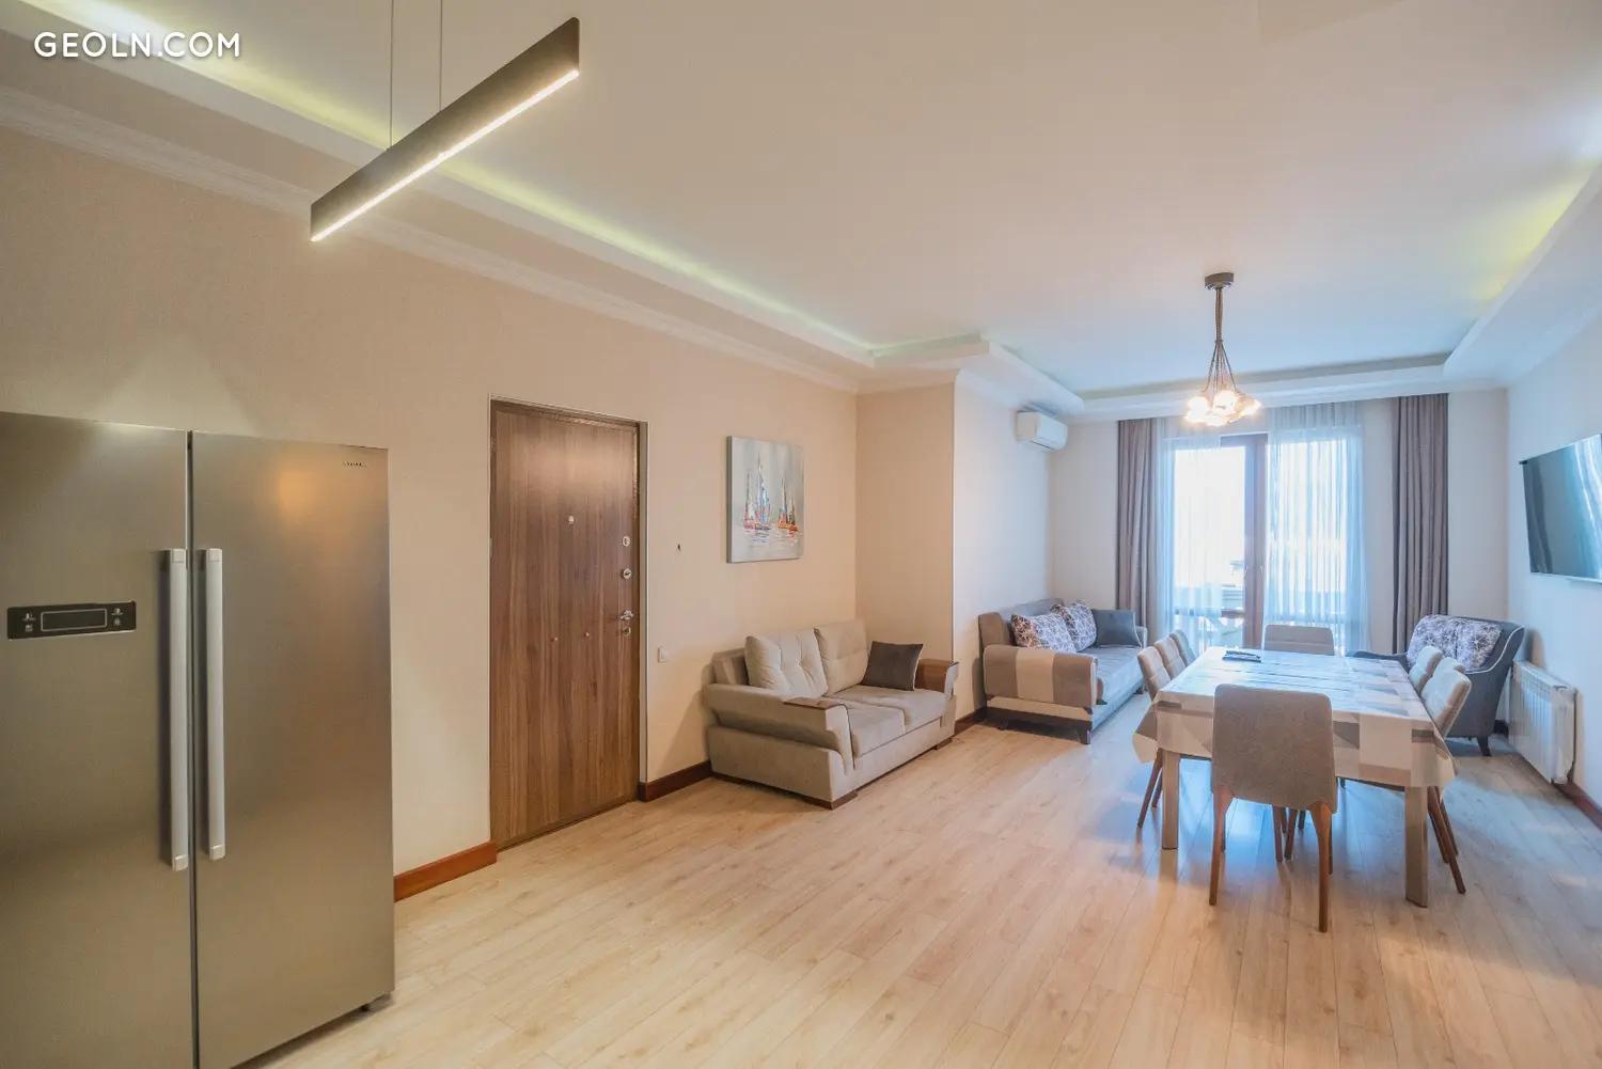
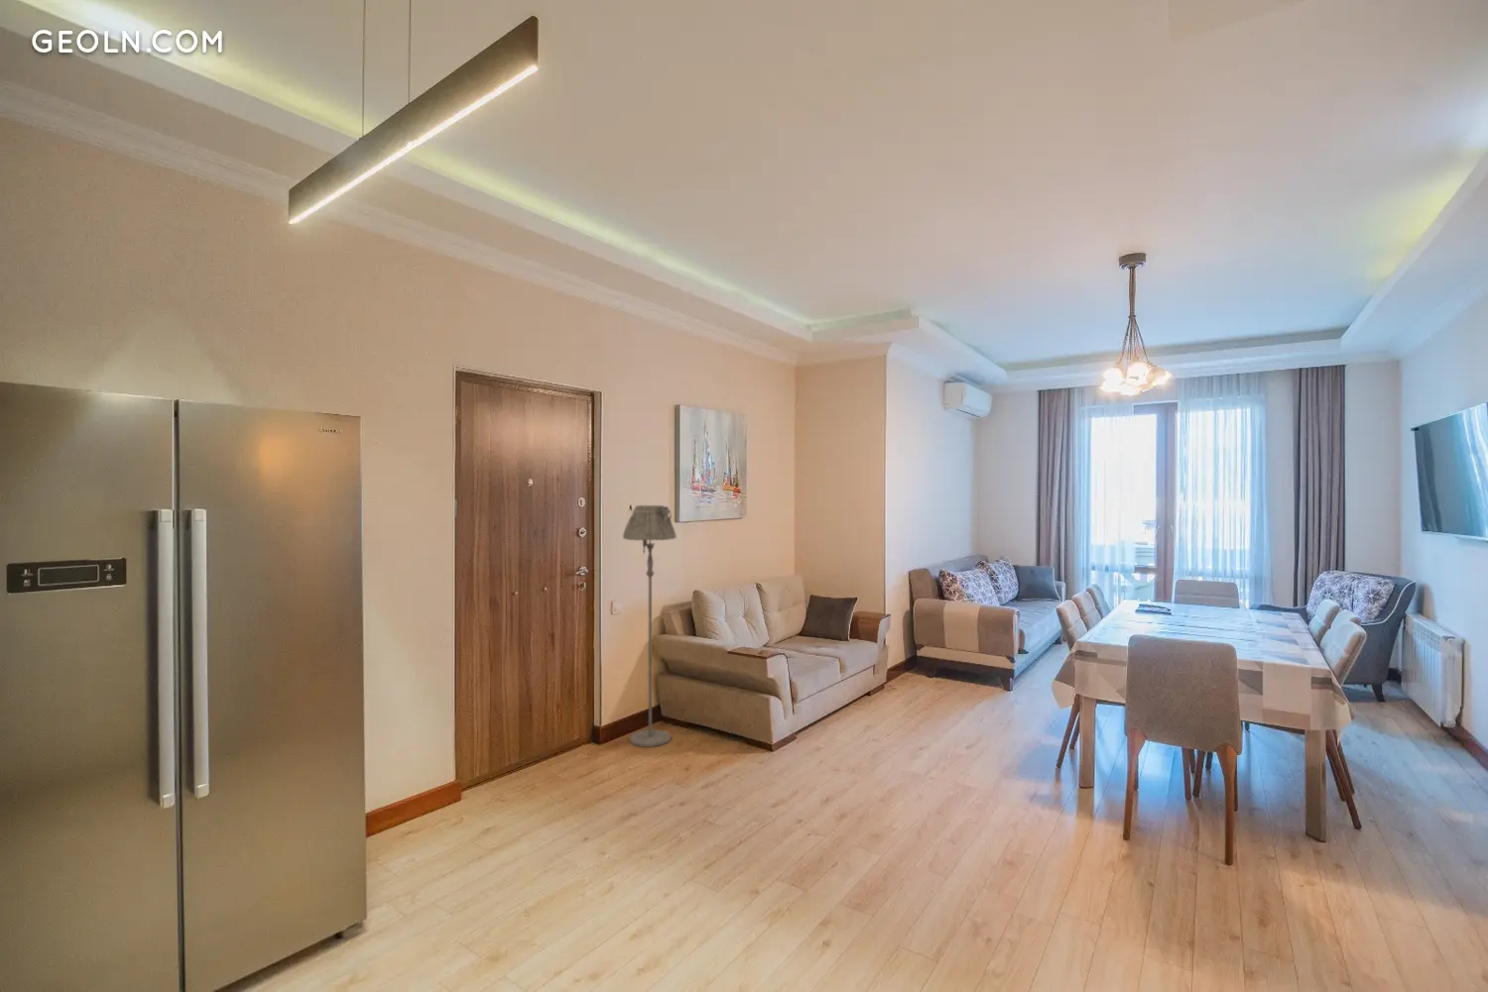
+ floor lamp [622,505,678,748]
